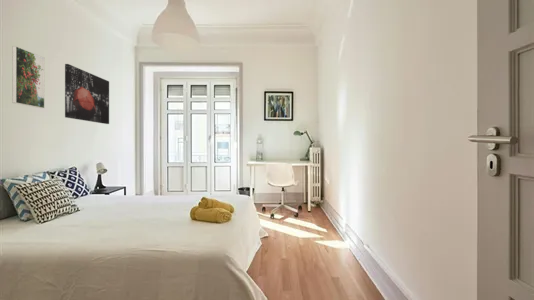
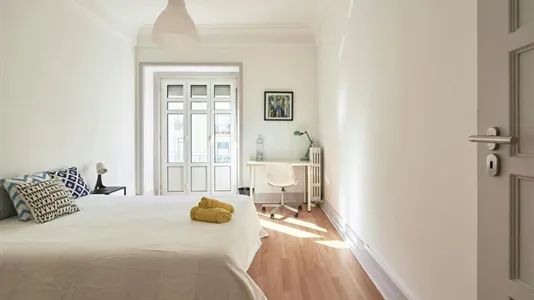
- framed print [12,45,46,109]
- wall art [64,63,110,125]
